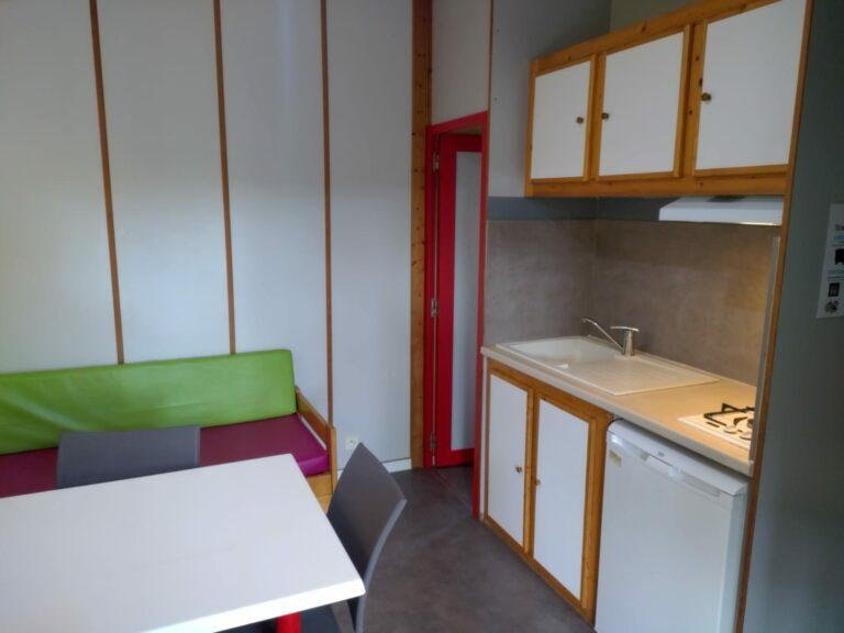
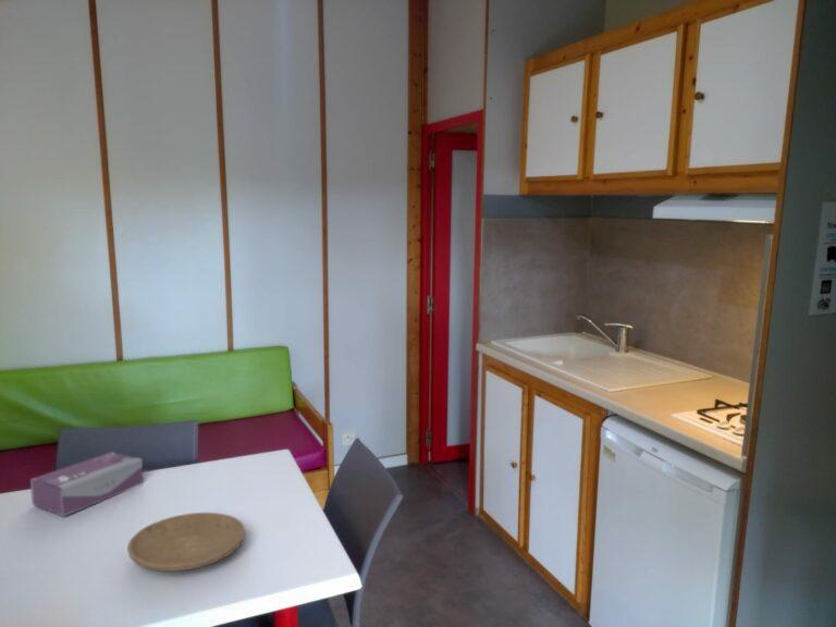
+ tissue box [29,451,145,517]
+ plate [126,512,246,573]
